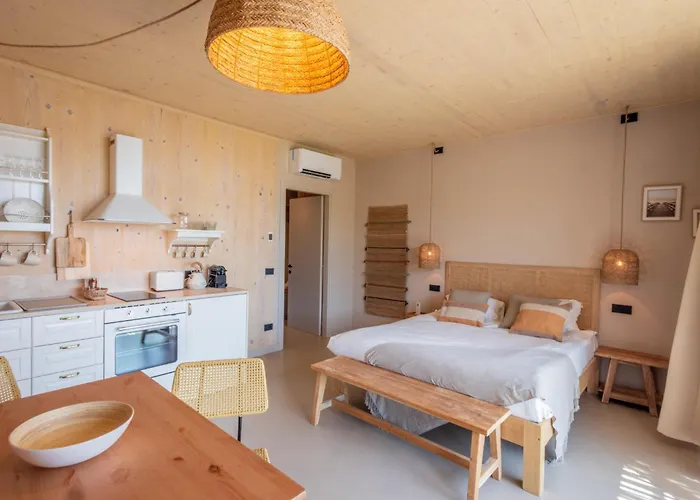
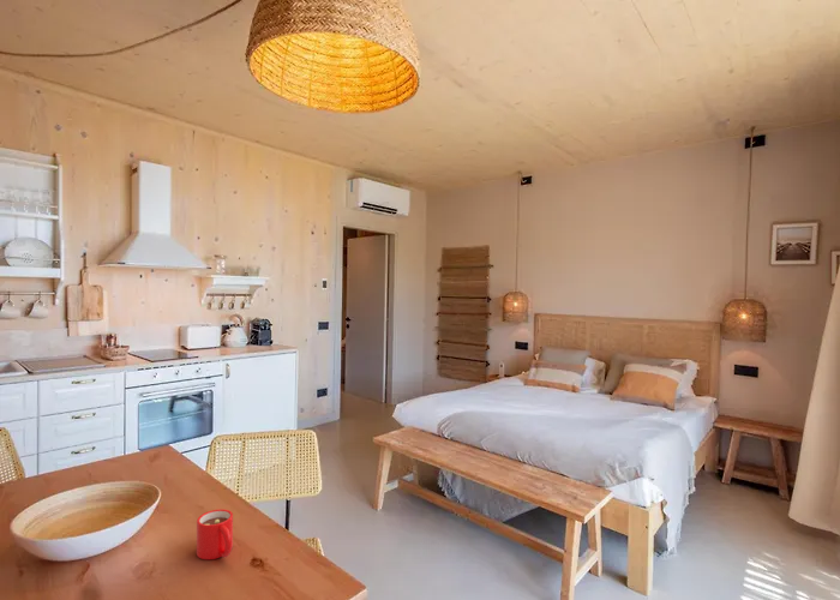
+ mug [196,508,234,560]
